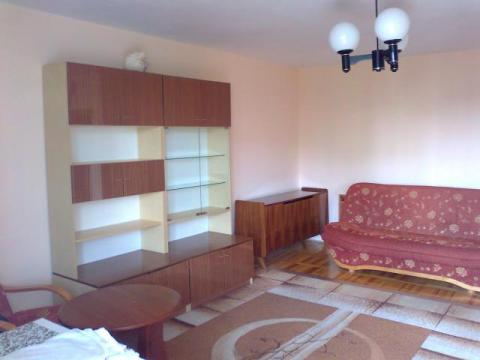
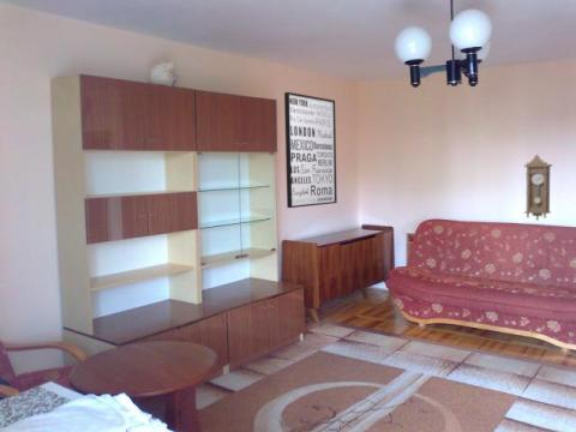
+ wall art [283,91,338,209]
+ pendulum clock [523,154,553,222]
